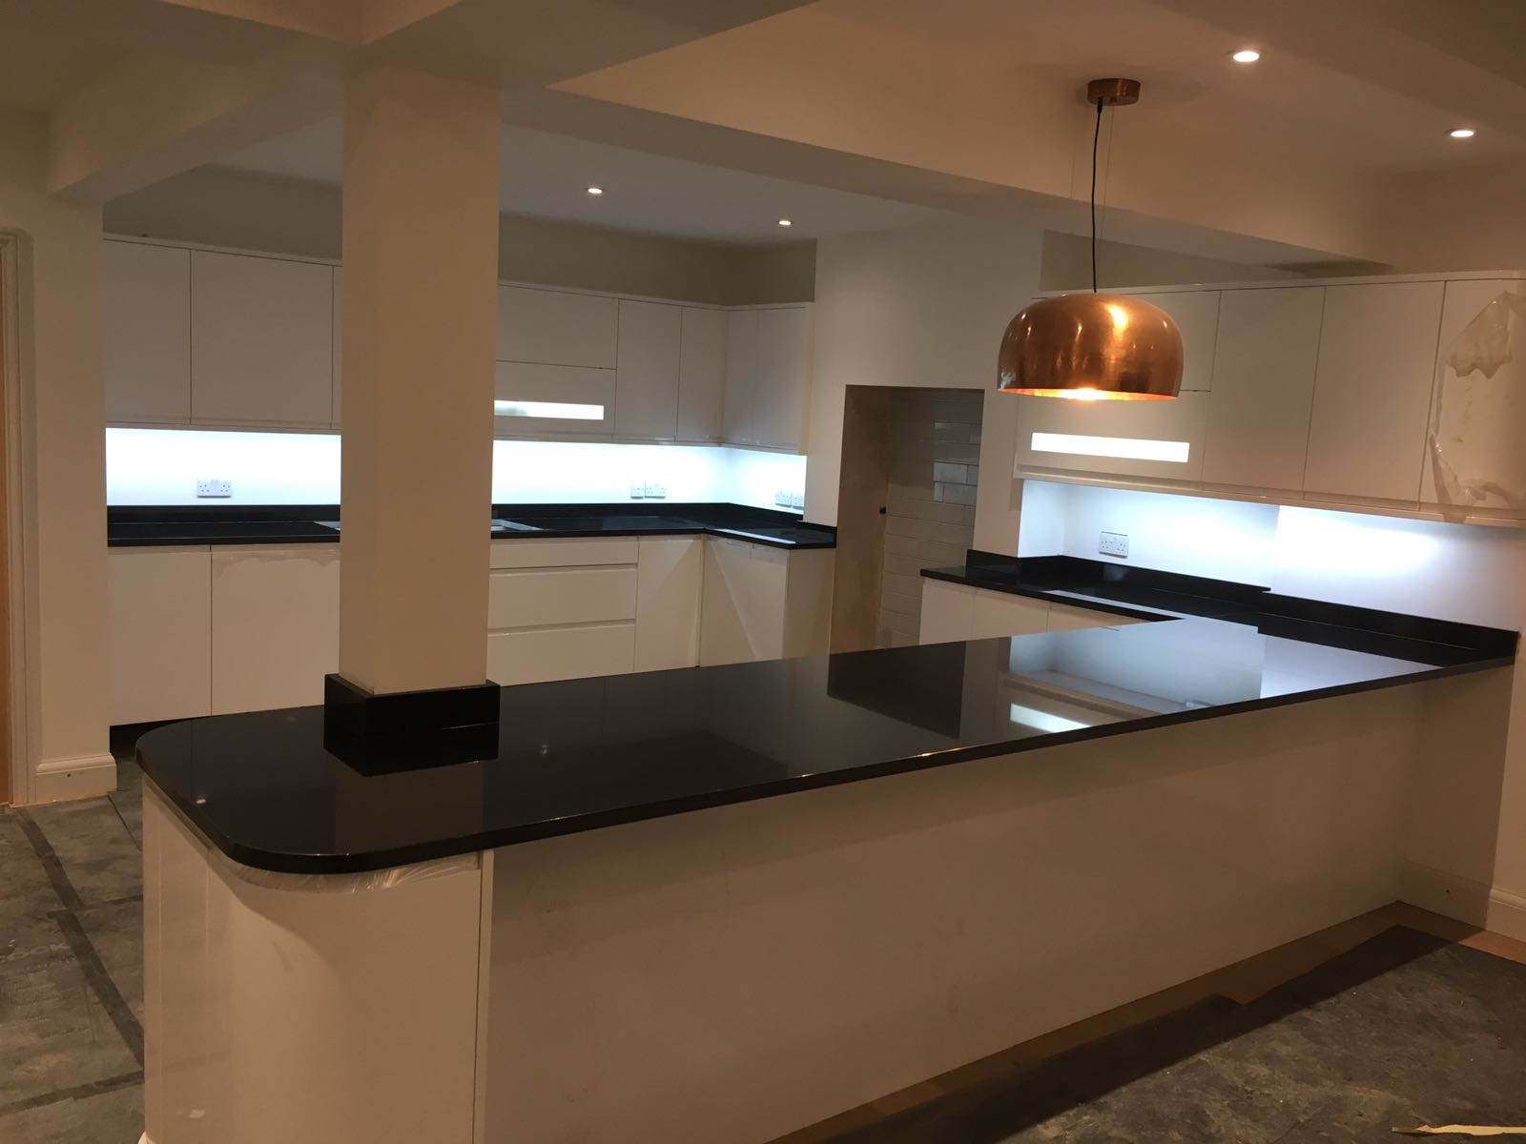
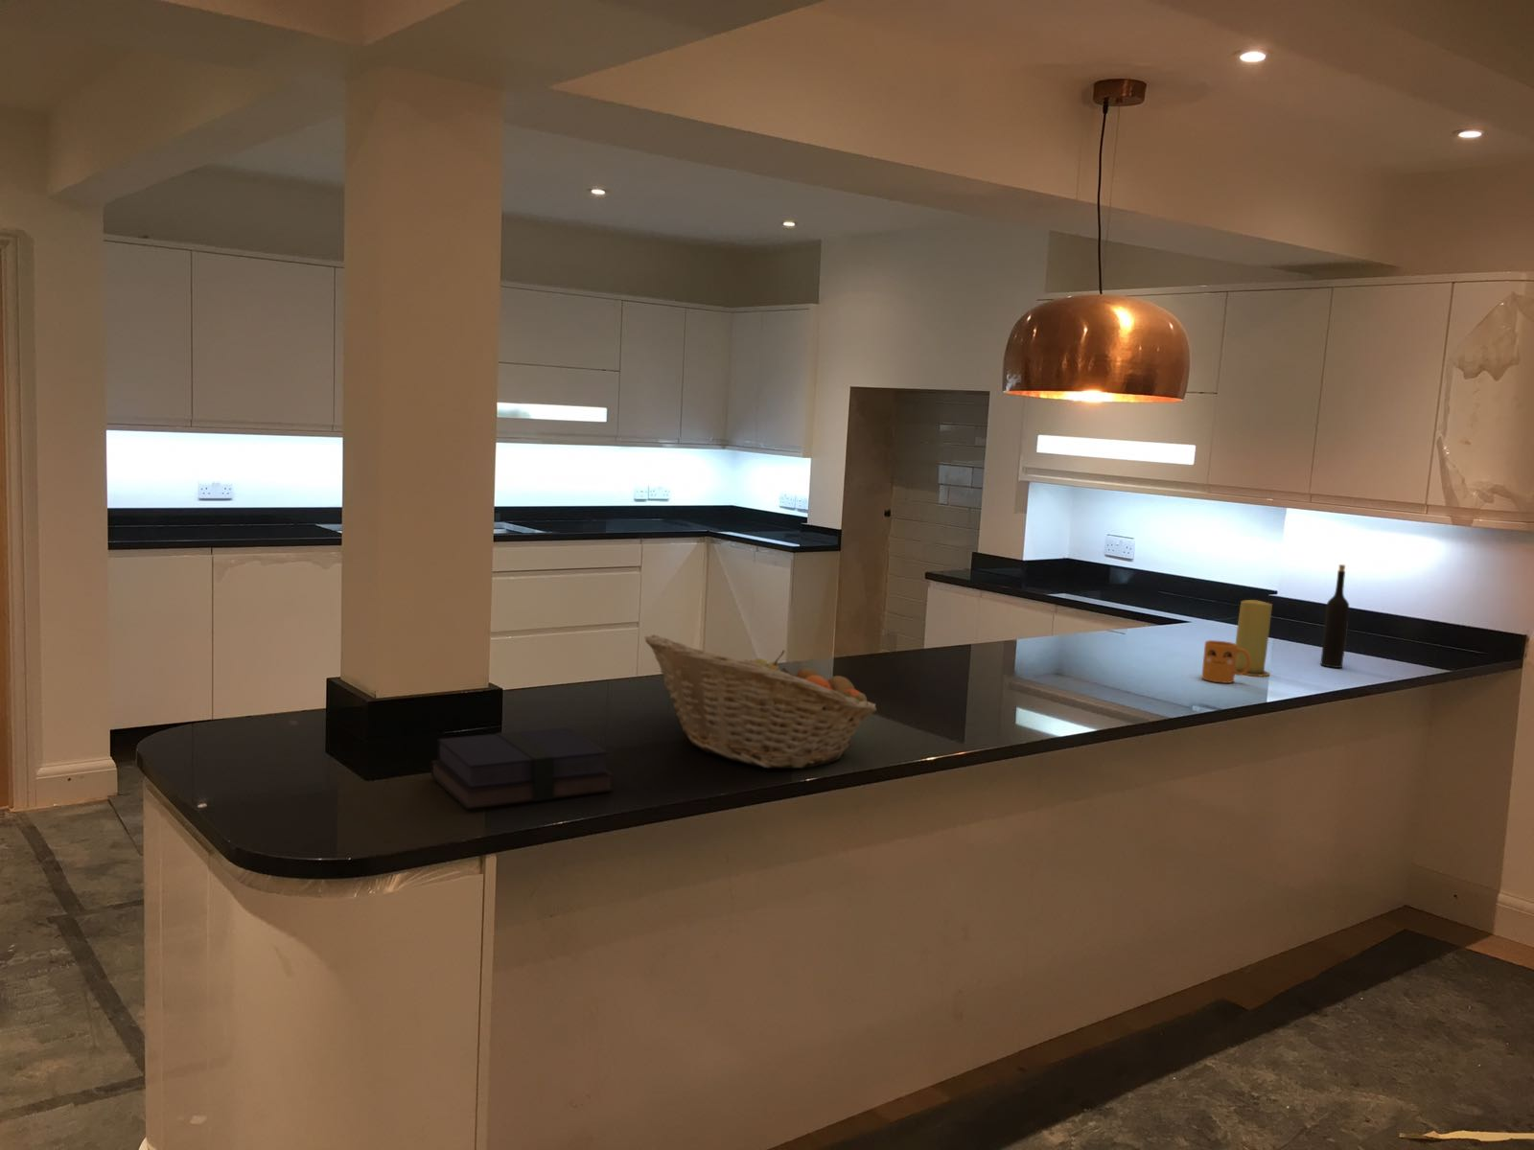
+ book [430,726,615,809]
+ fruit basket [644,633,878,769]
+ mug [1202,639,1250,684]
+ candle [1234,599,1273,678]
+ wine bottle [1319,563,1350,669]
